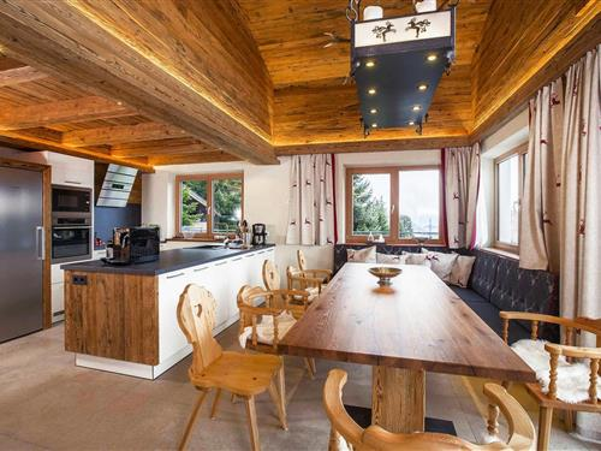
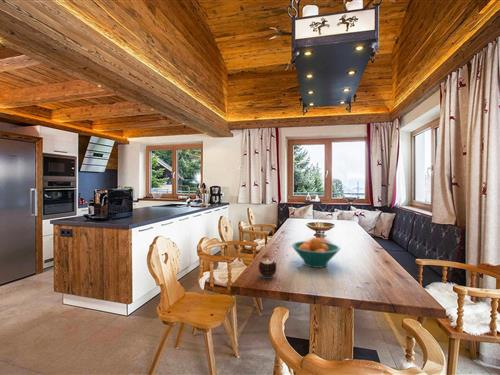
+ candle [258,259,277,279]
+ fruit bowl [291,237,341,269]
